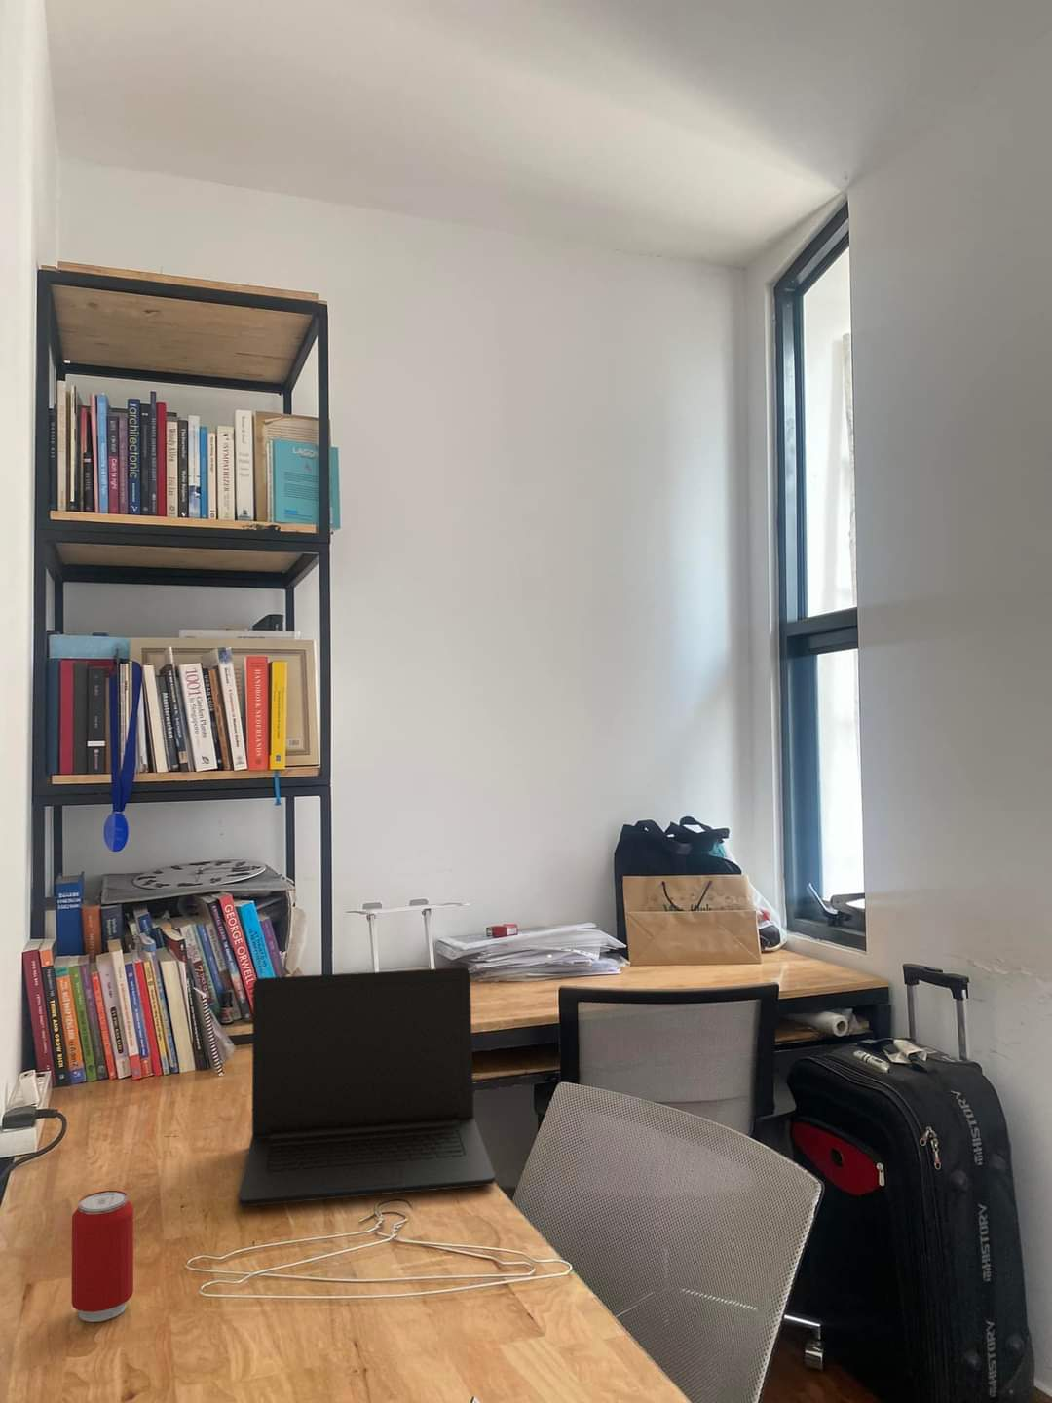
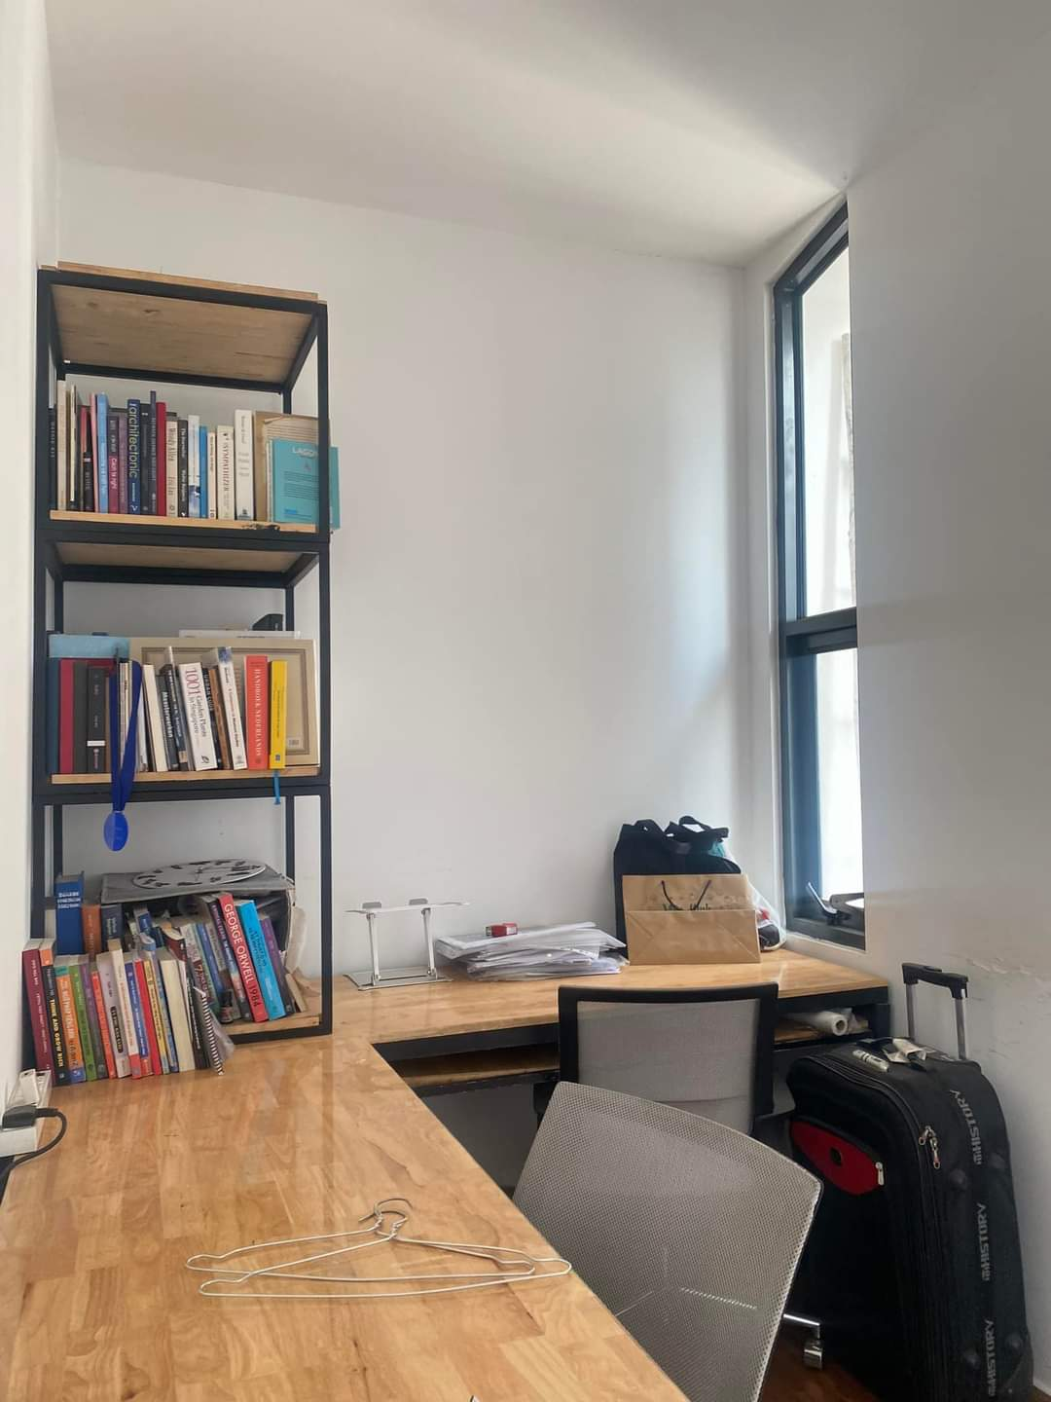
- beverage can [71,1190,135,1323]
- laptop [236,967,496,1207]
